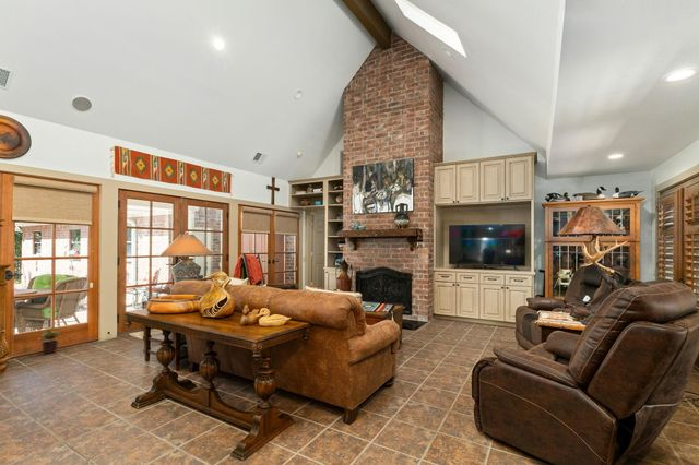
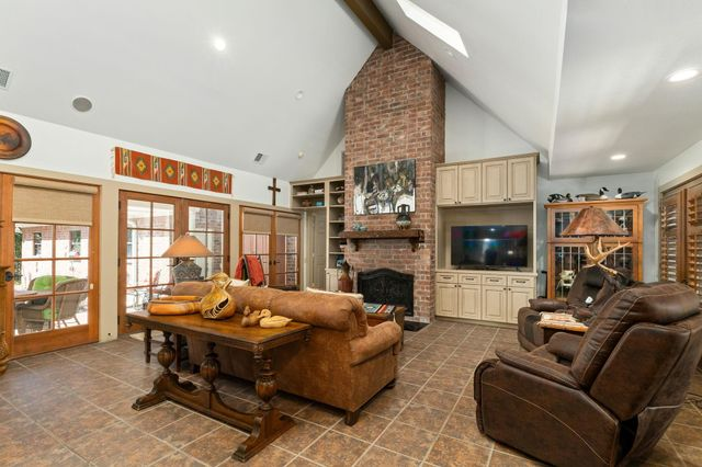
- potted plant [37,329,61,355]
